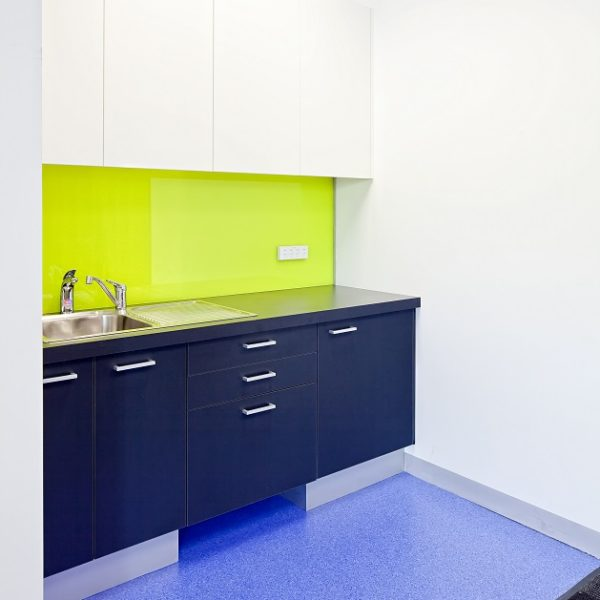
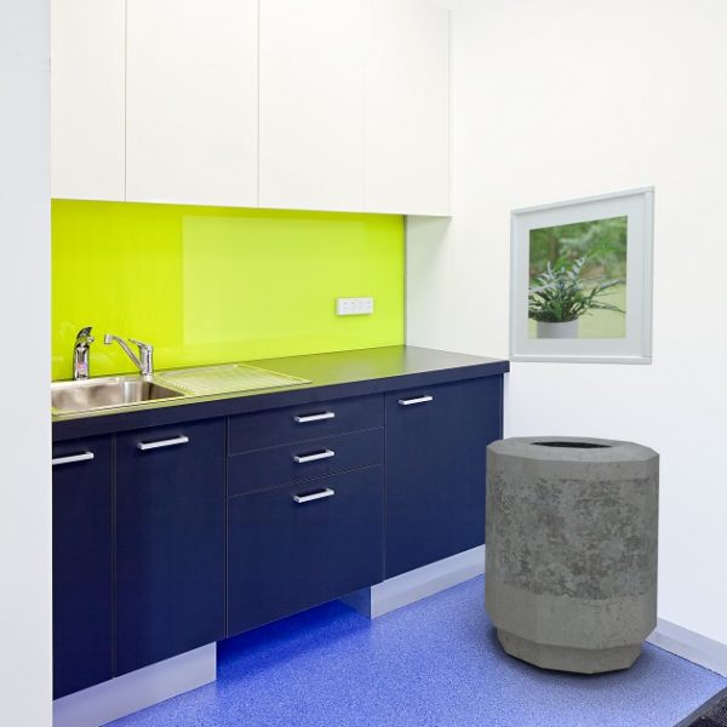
+ trash can [483,435,660,675]
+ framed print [508,183,656,366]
